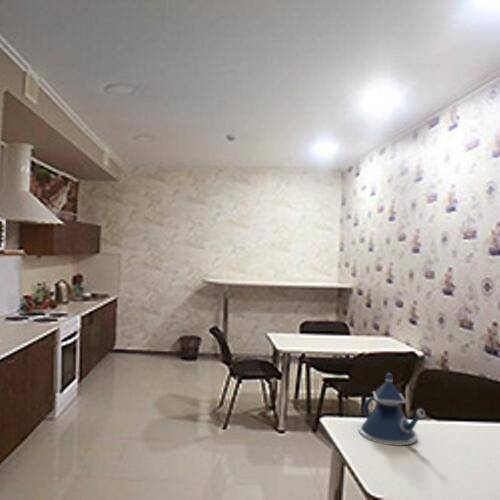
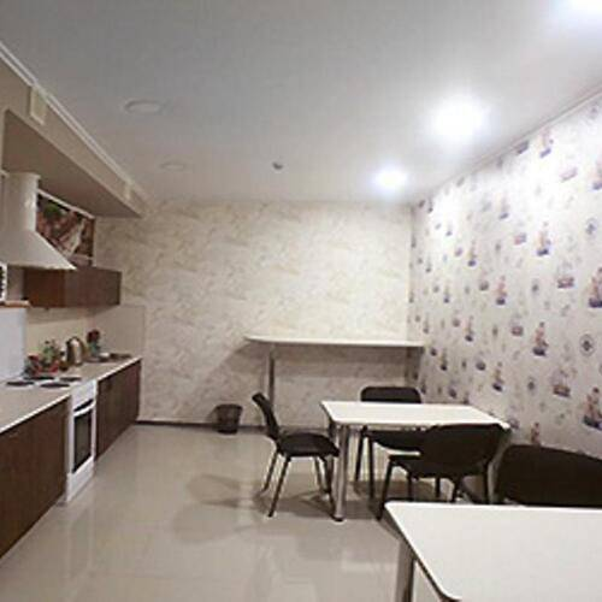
- teapot [358,372,426,447]
